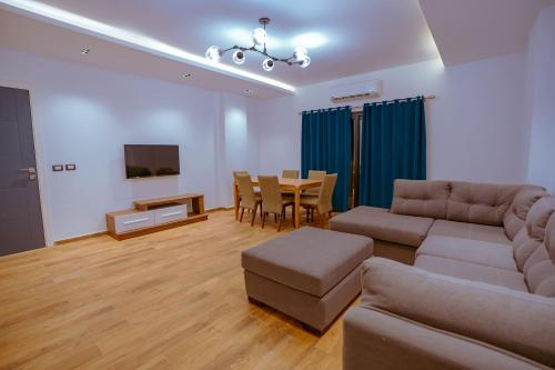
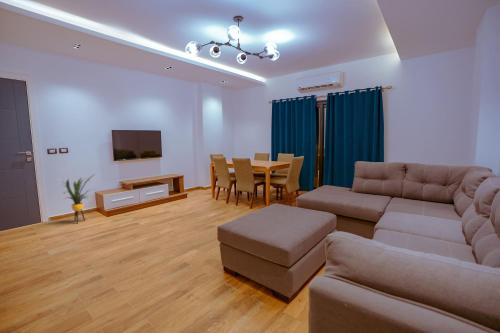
+ house plant [56,172,99,224]
